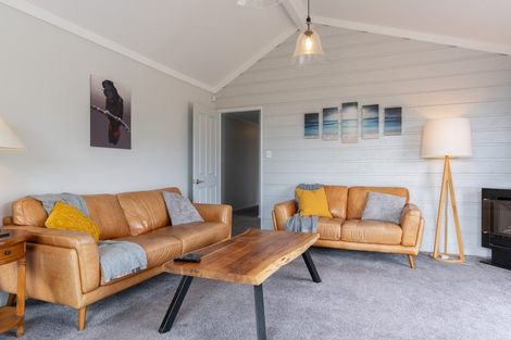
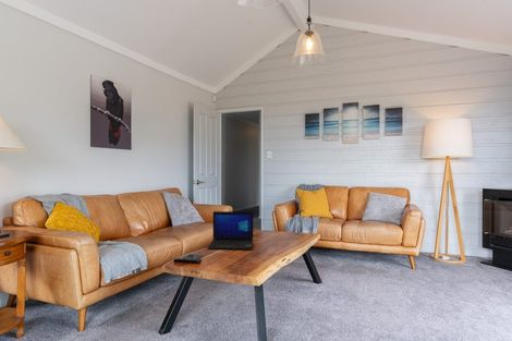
+ laptop [207,210,254,251]
